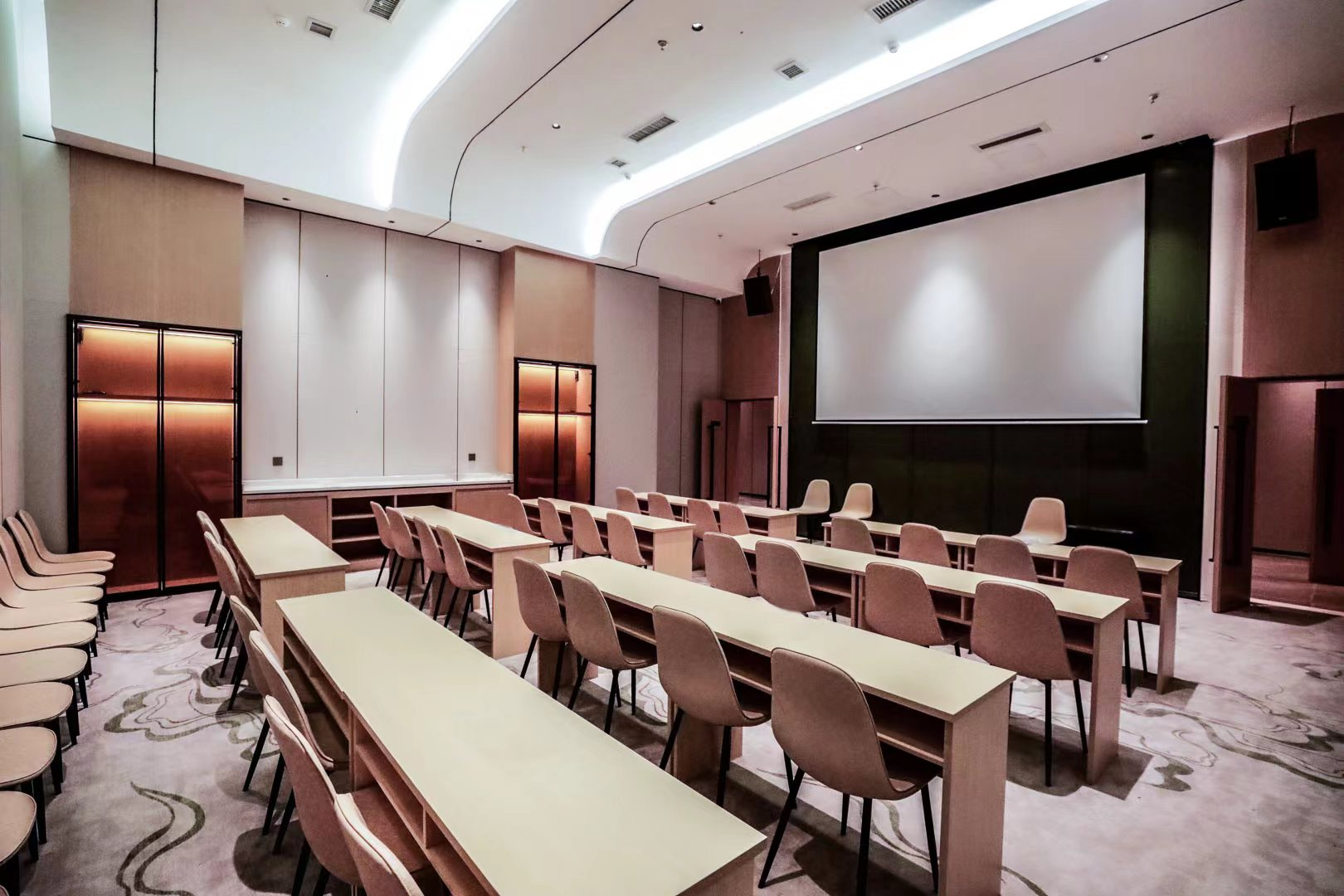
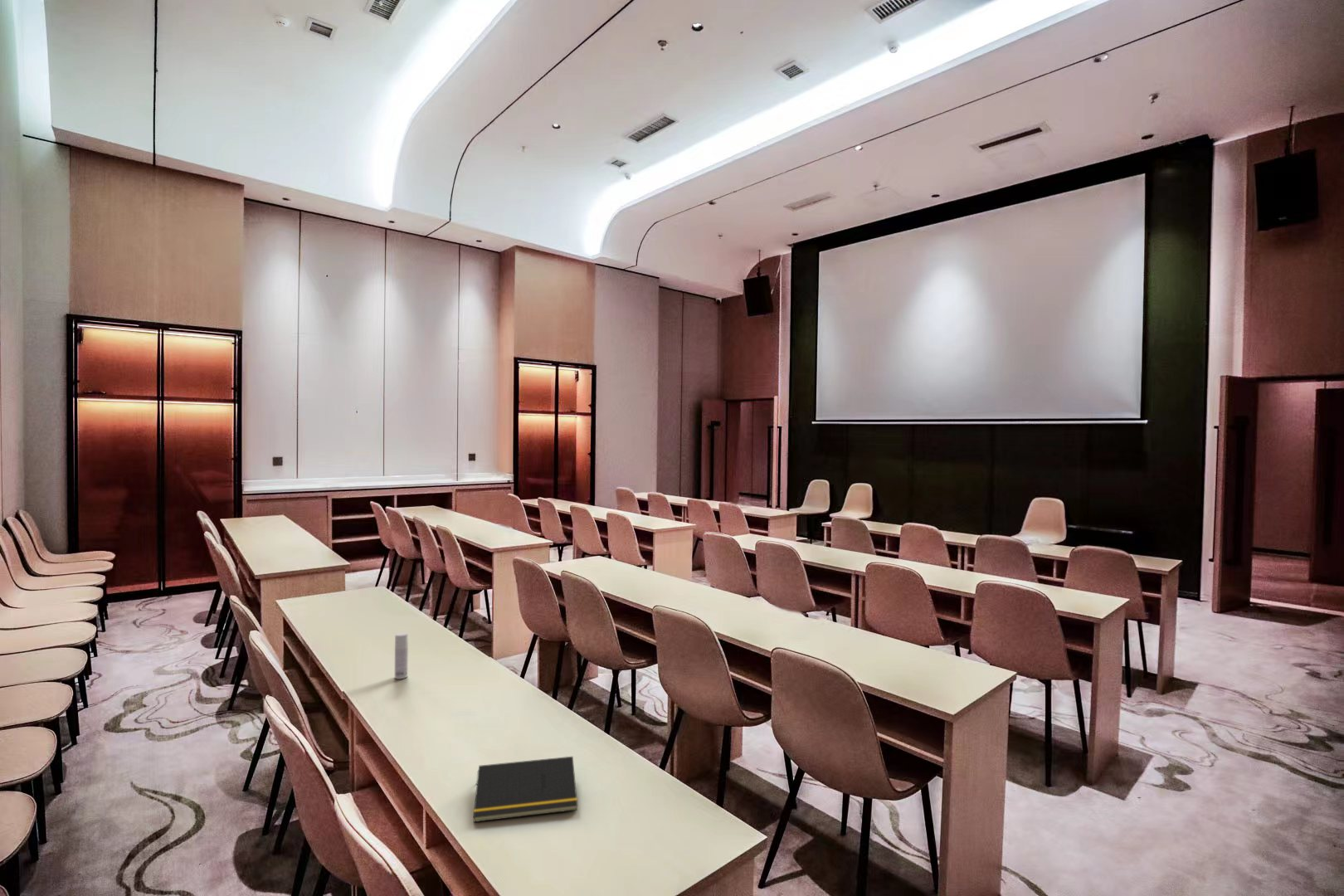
+ bottle [394,631,409,680]
+ notepad [472,756,578,823]
